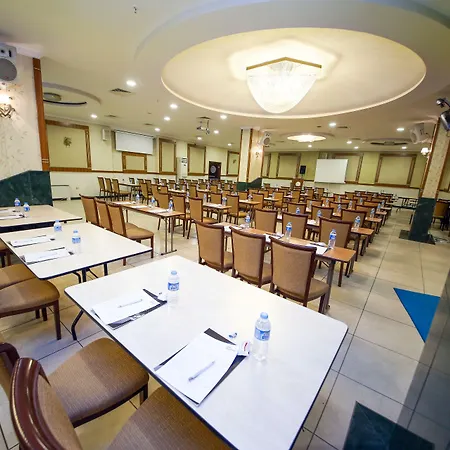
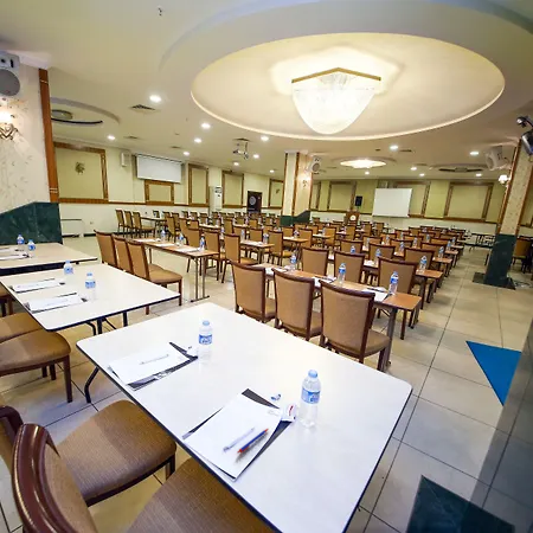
+ pen [236,428,270,455]
